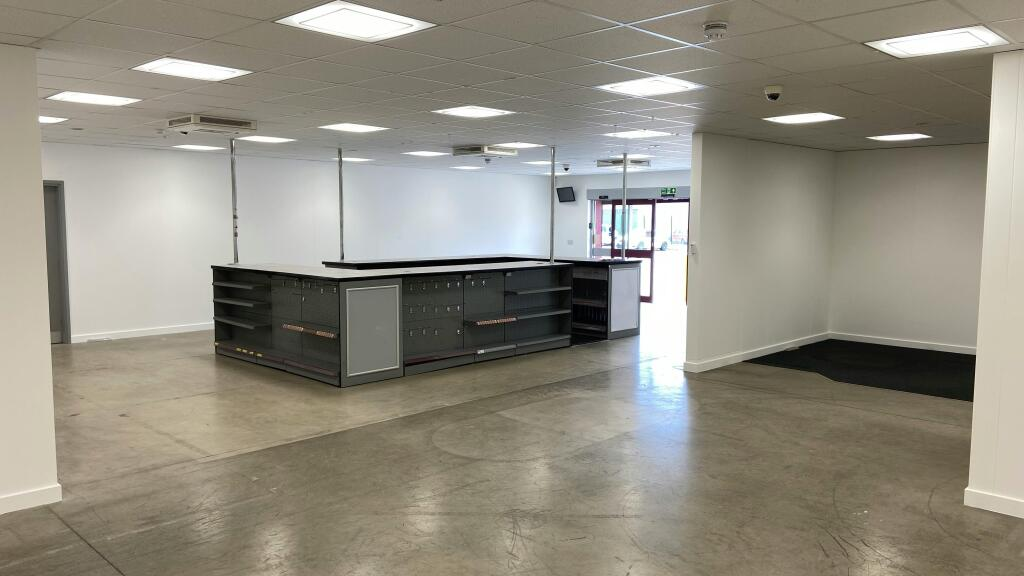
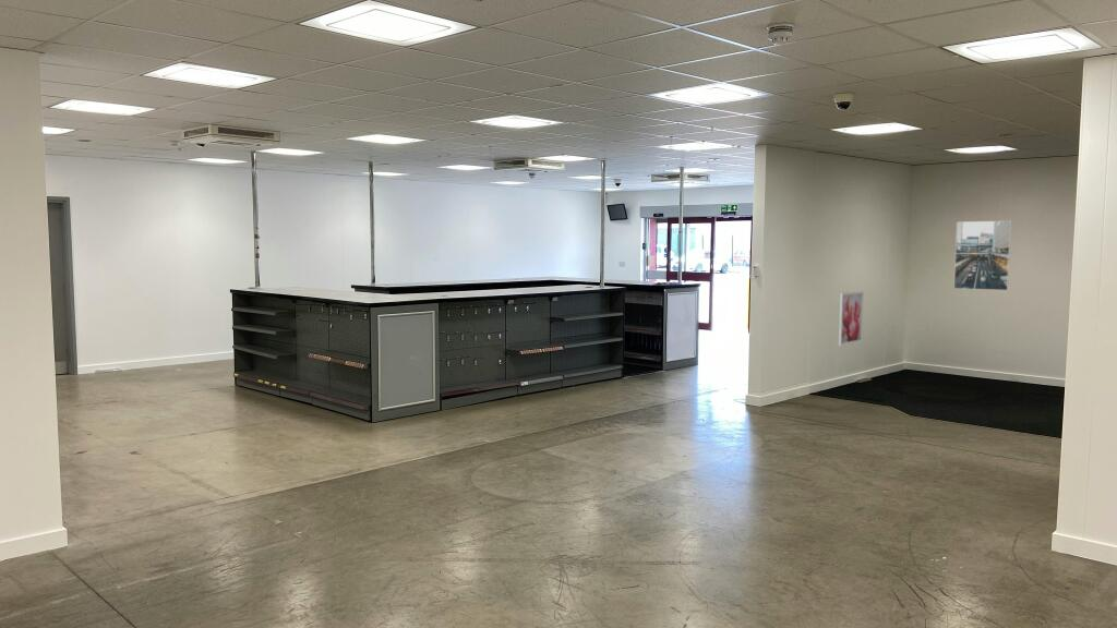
+ wall art [838,290,865,347]
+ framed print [953,219,1012,291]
